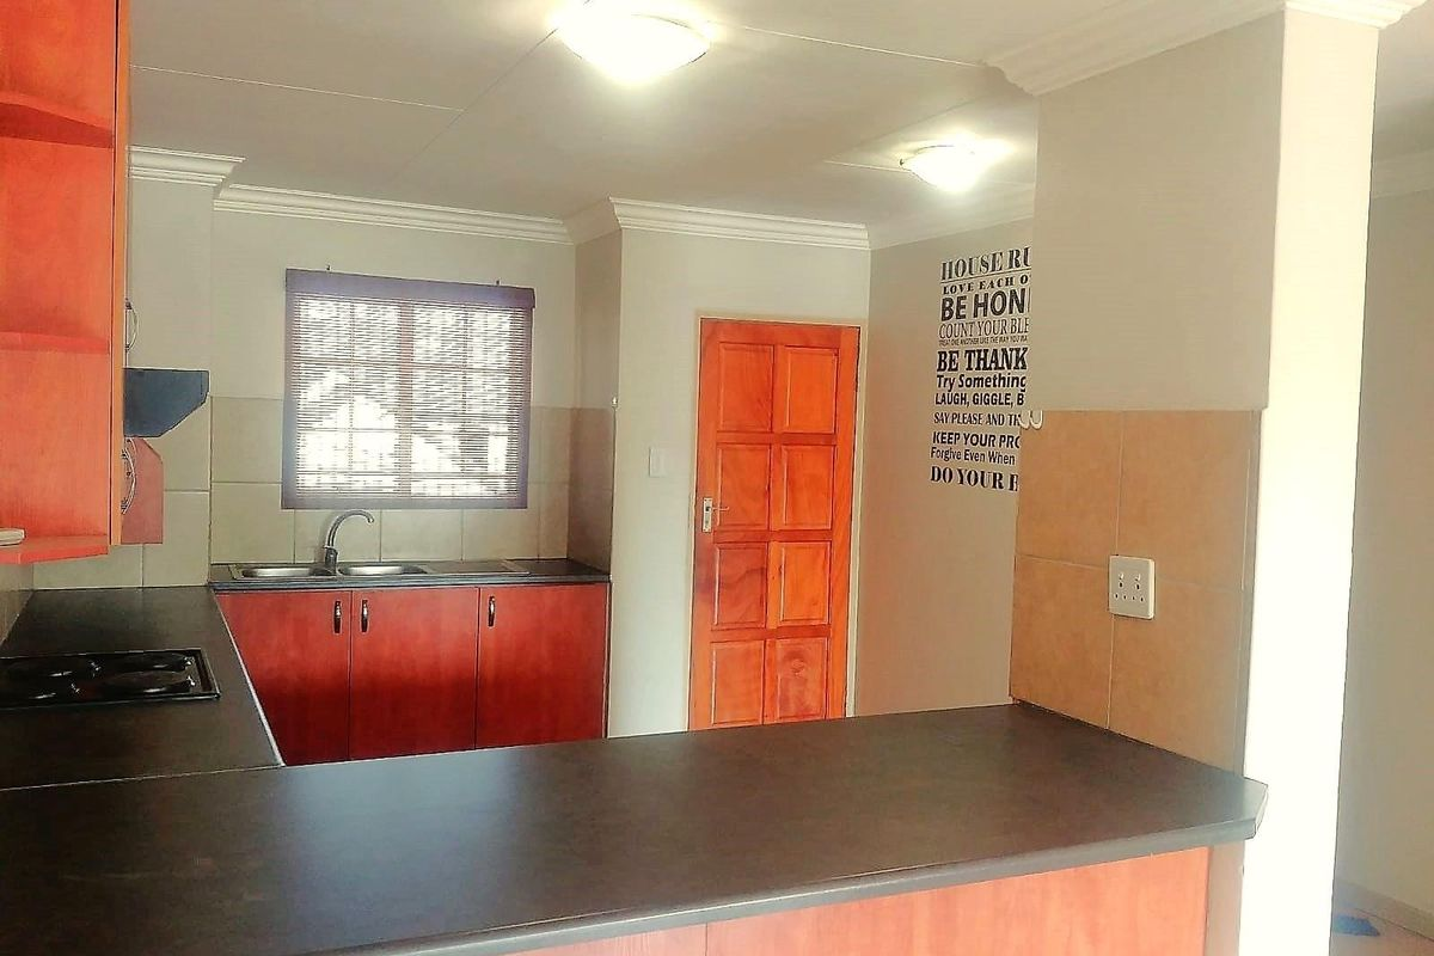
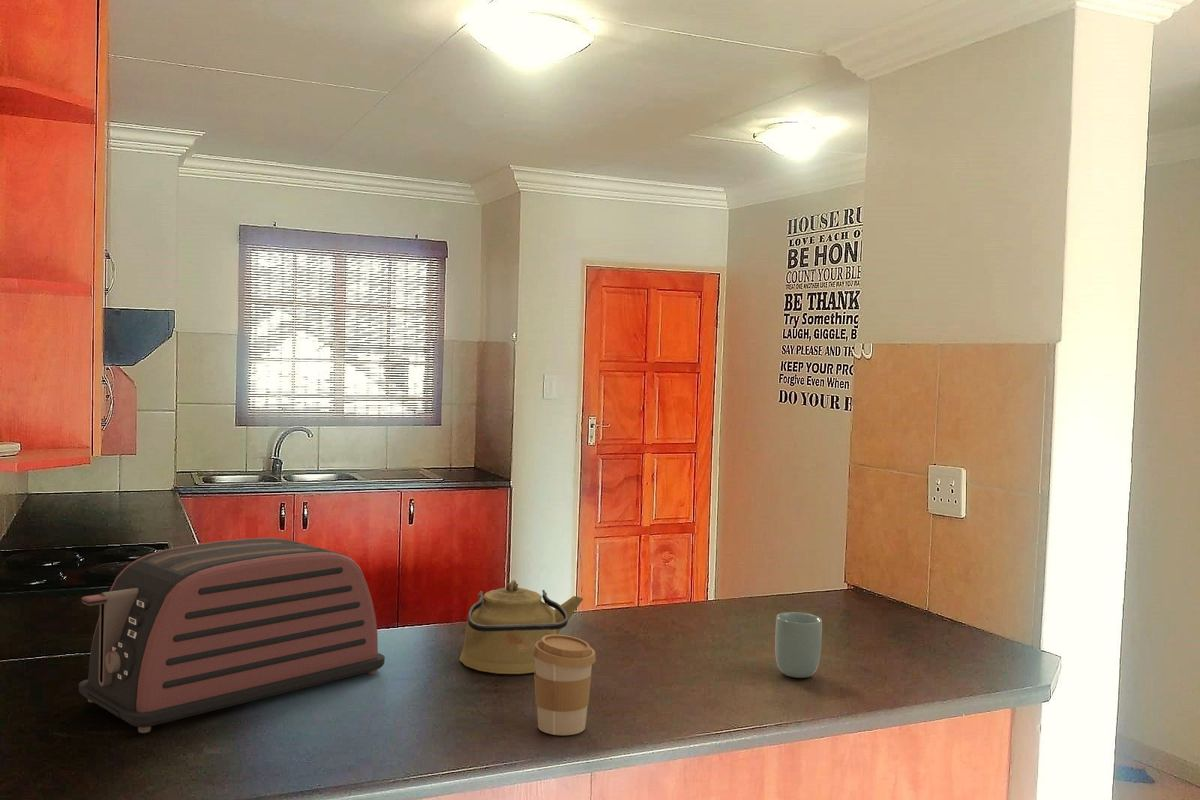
+ toaster [78,537,386,734]
+ cup [774,611,823,679]
+ coffee cup [533,634,597,736]
+ kettle [459,579,584,675]
